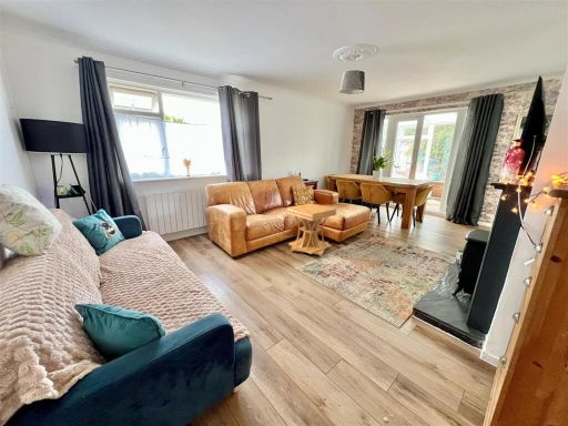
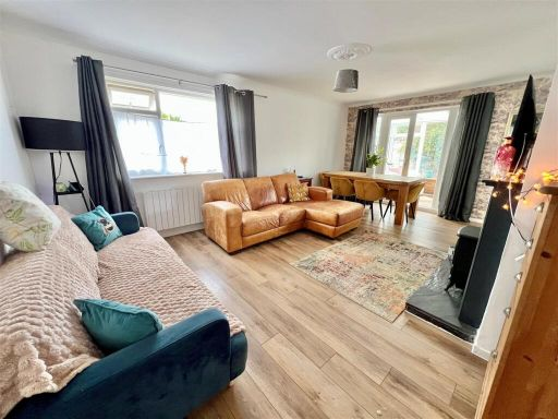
- side table [286,202,337,258]
